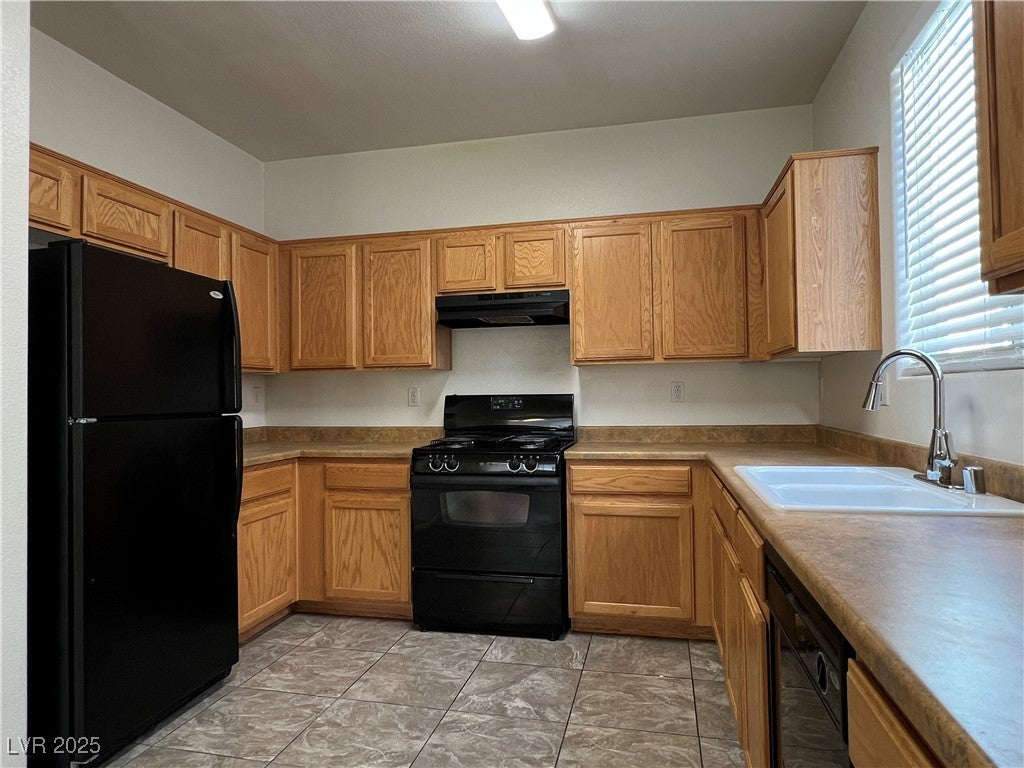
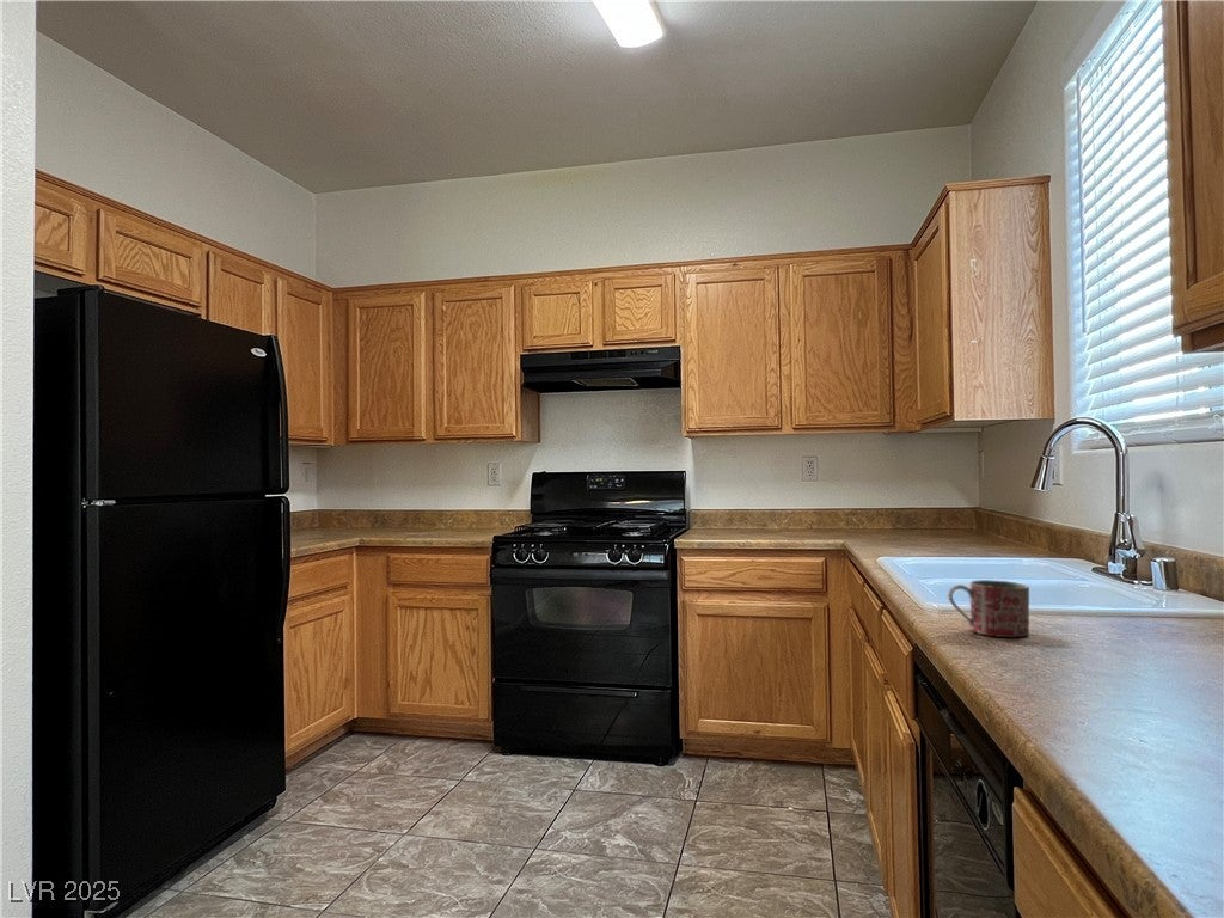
+ mug [947,579,1030,638]
